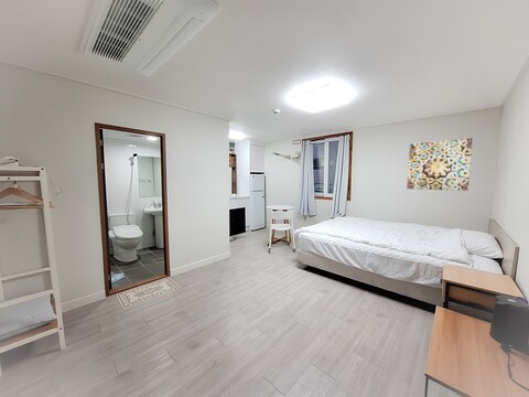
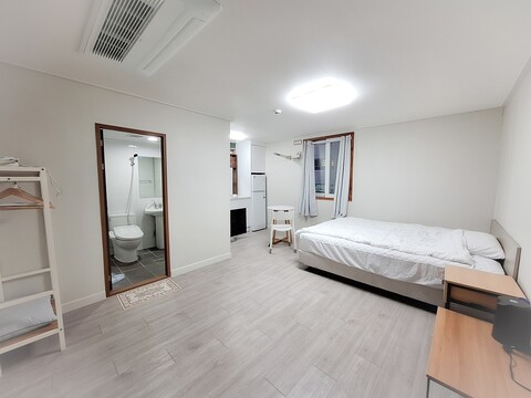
- wall art [406,137,474,192]
